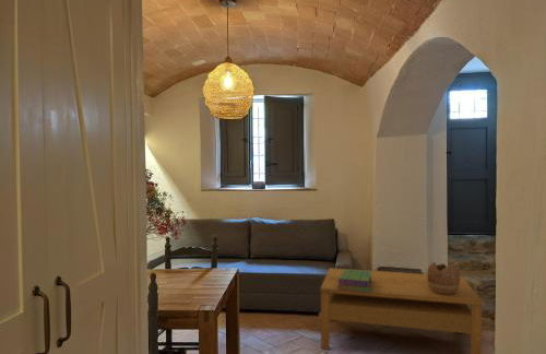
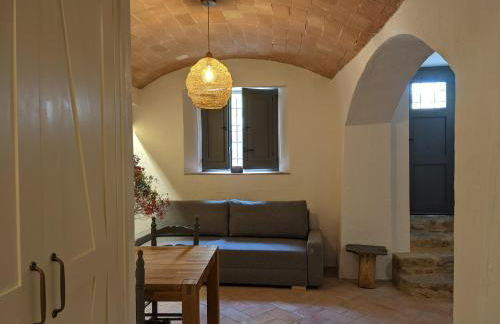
- stack of books [337,269,372,293]
- coffee table [319,267,483,354]
- ceramic pot [426,261,461,294]
